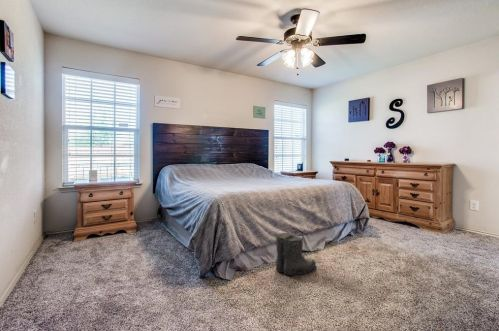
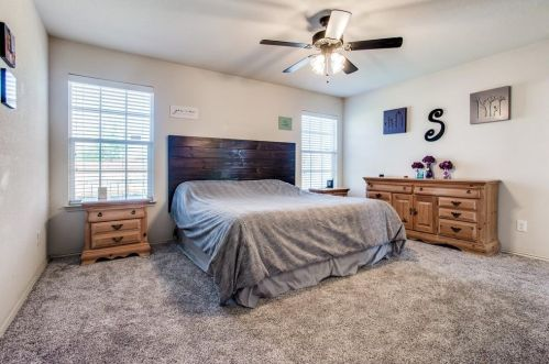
- boots [275,232,318,276]
